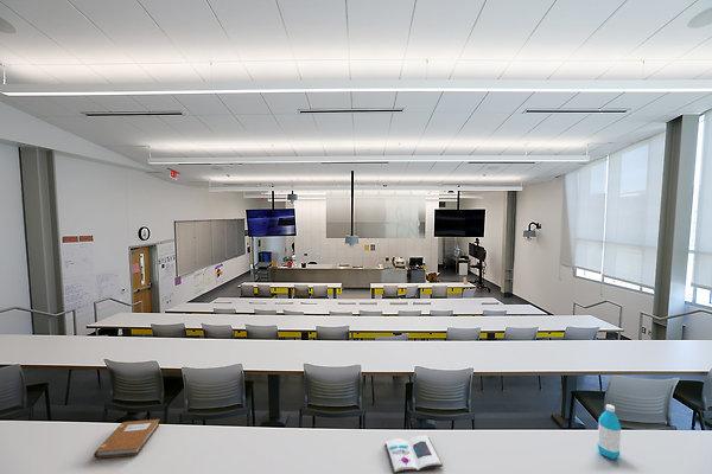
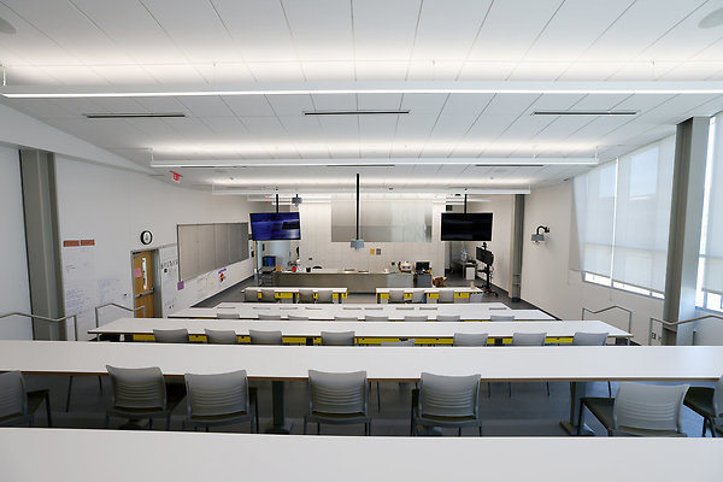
- water bottle [597,403,622,460]
- book [384,434,444,474]
- notebook [93,418,160,460]
